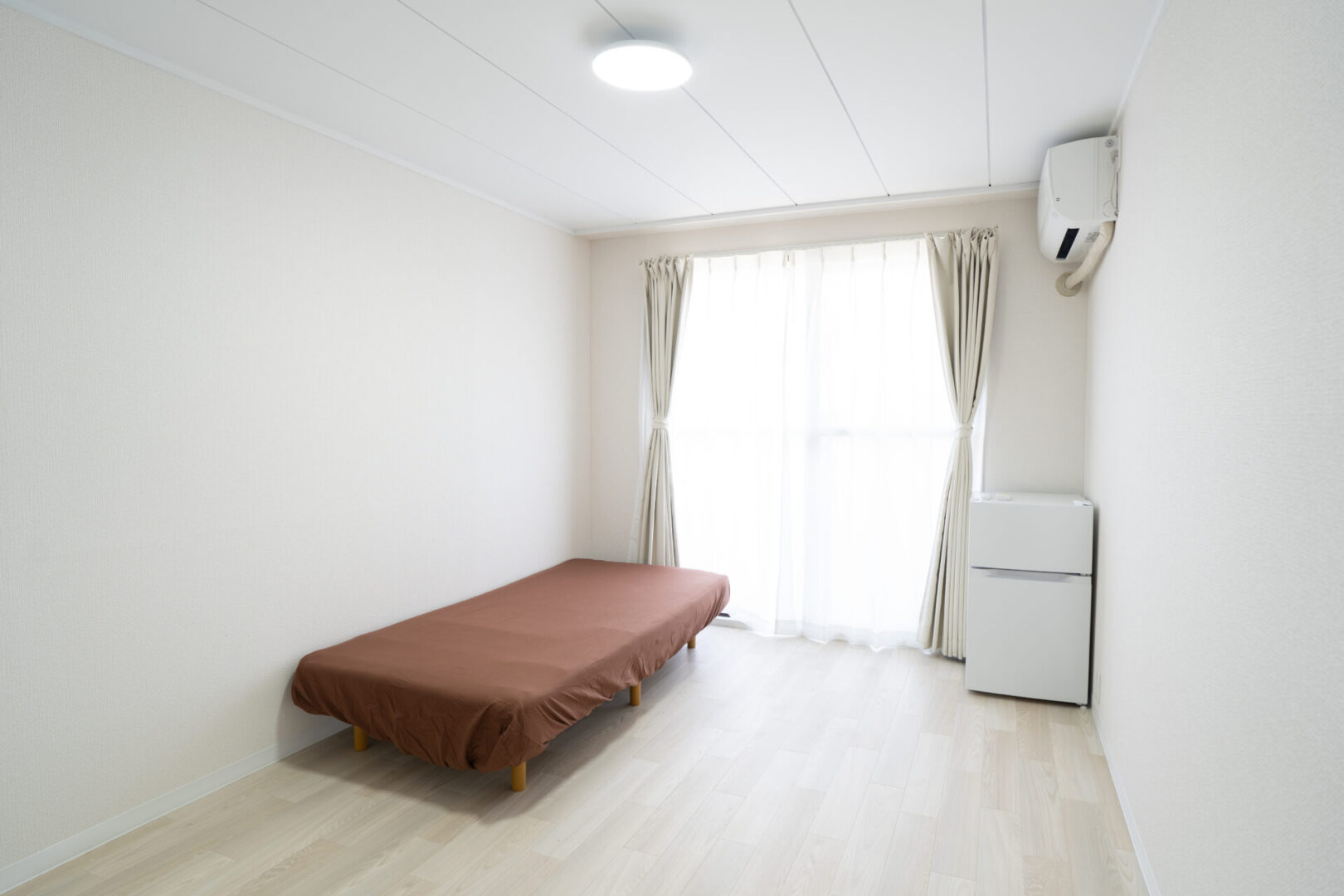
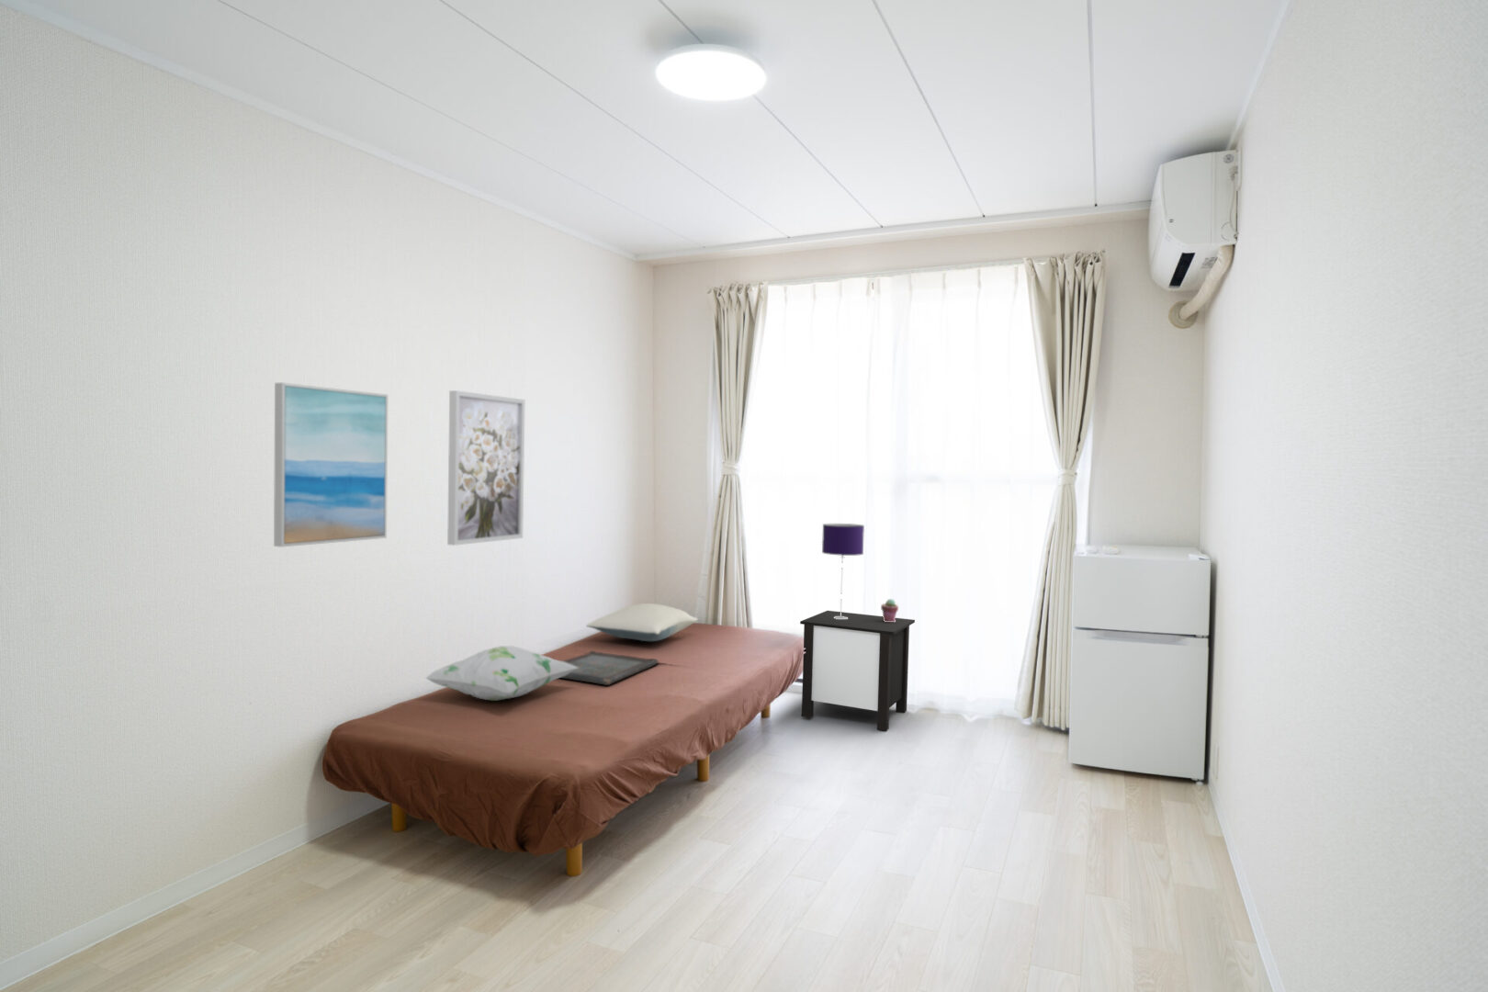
+ nightstand [799,610,916,732]
+ decorative pillow [424,644,578,702]
+ wall art [446,390,526,547]
+ serving tray [559,650,659,686]
+ pillow [585,602,699,642]
+ table lamp [822,523,866,619]
+ potted succulent [880,598,899,622]
+ wall art [272,382,389,548]
